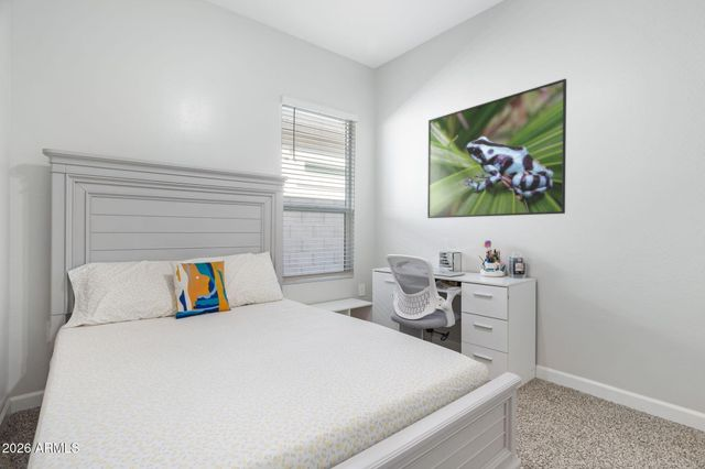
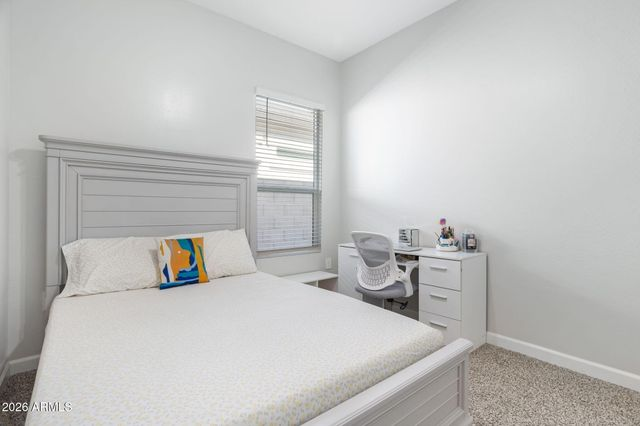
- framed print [426,78,567,219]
